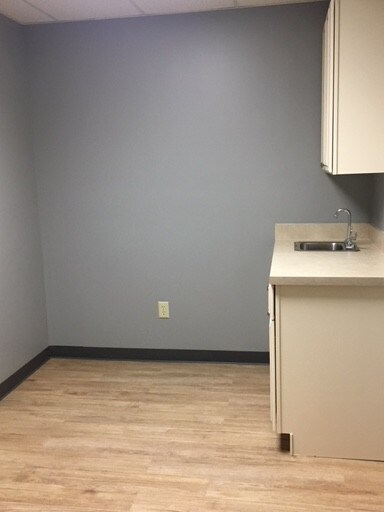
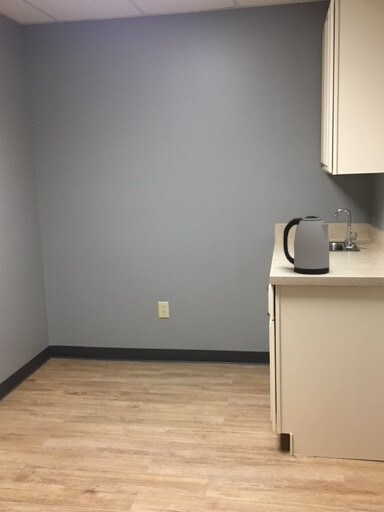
+ kettle [282,215,331,275]
